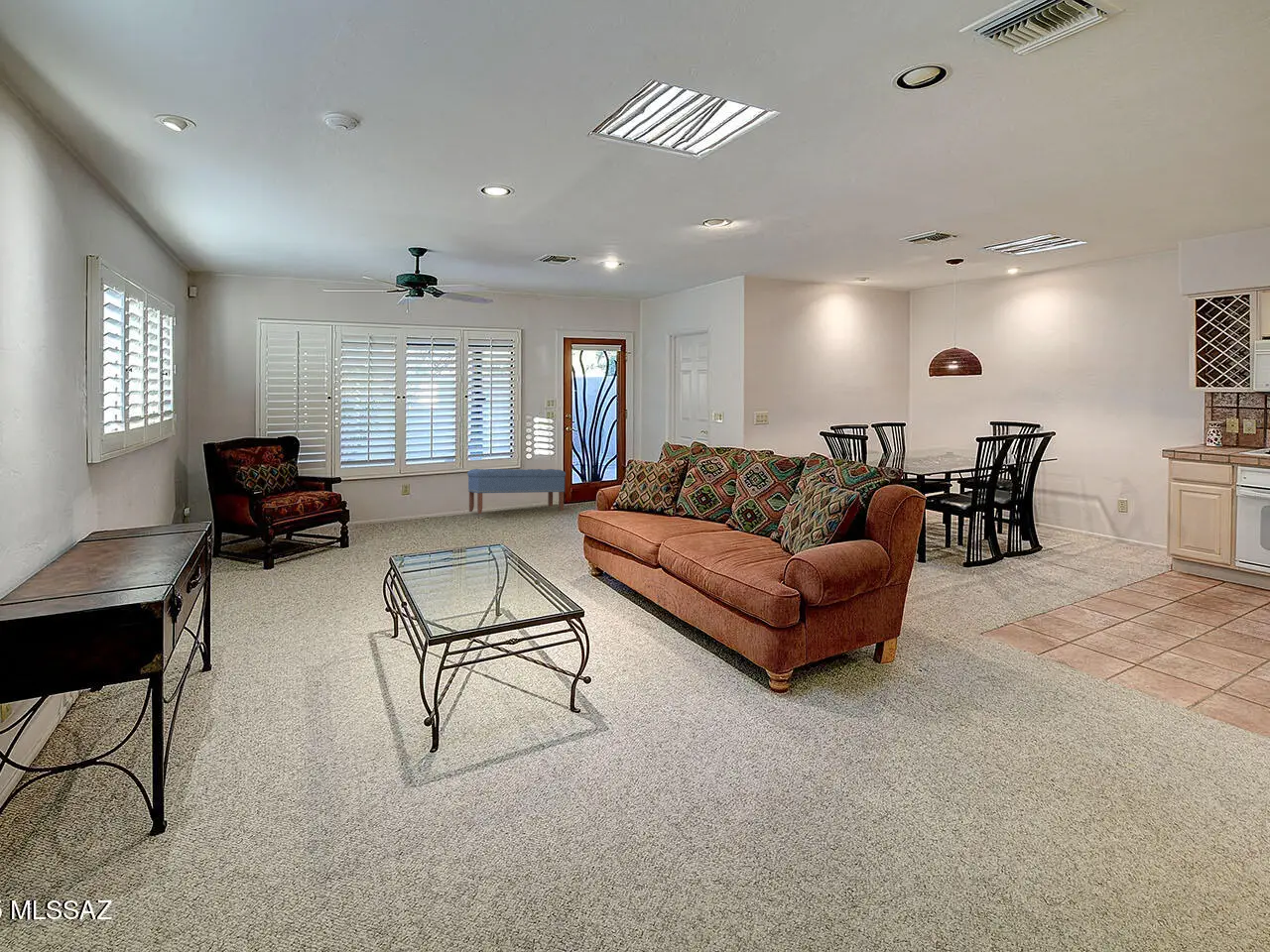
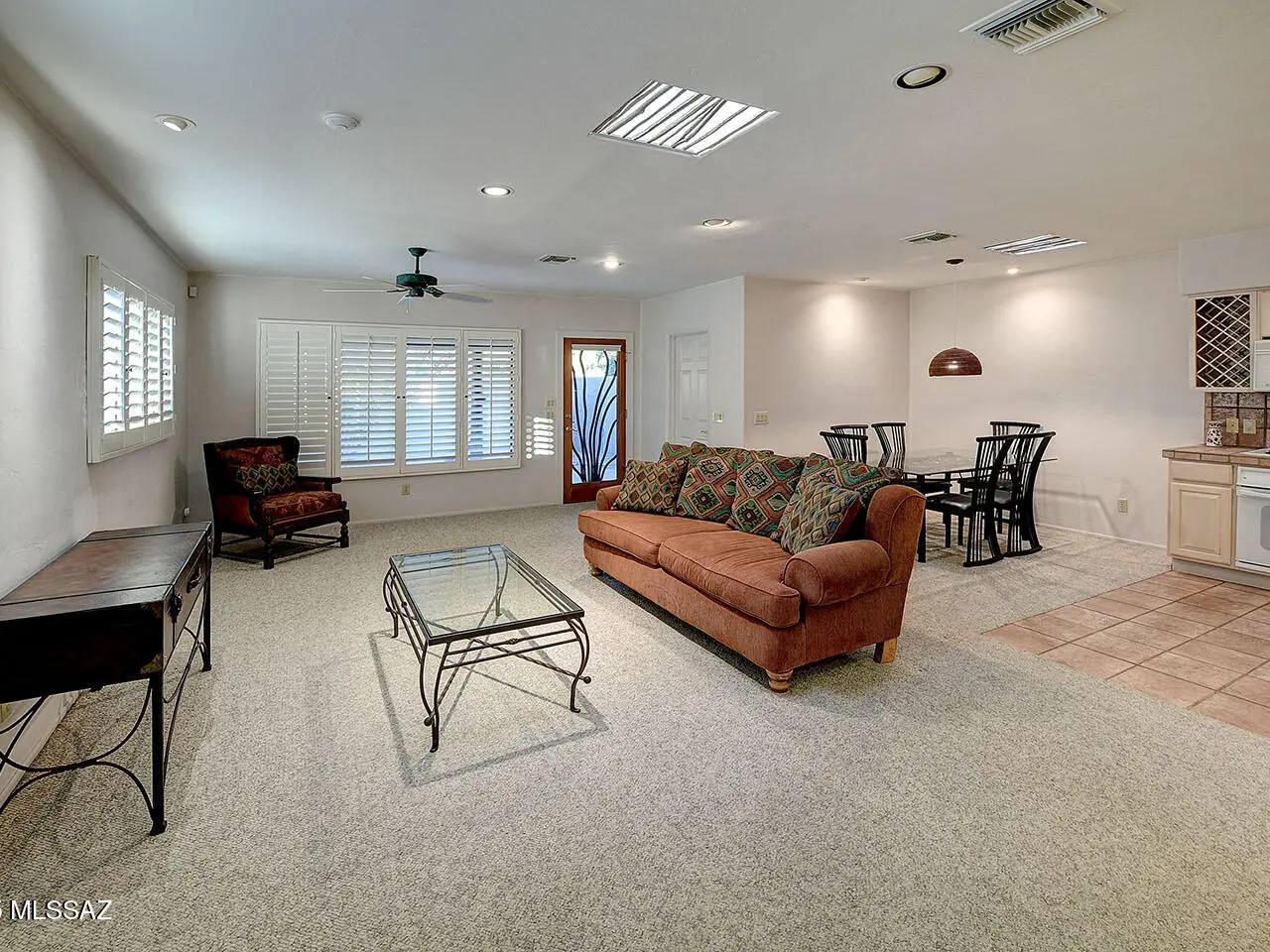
- bench [466,468,567,515]
